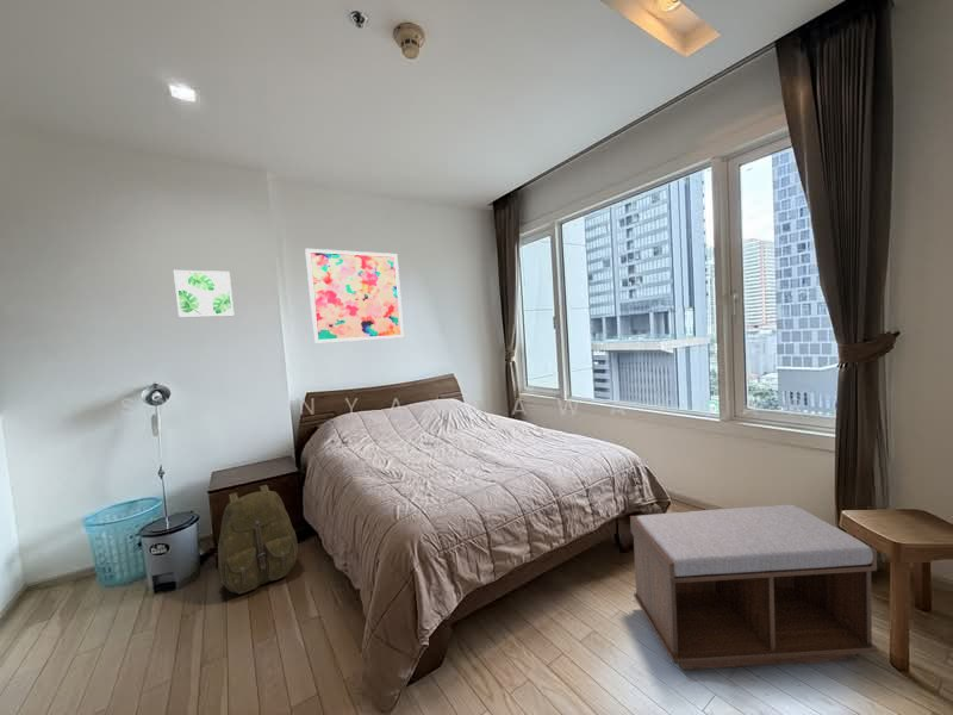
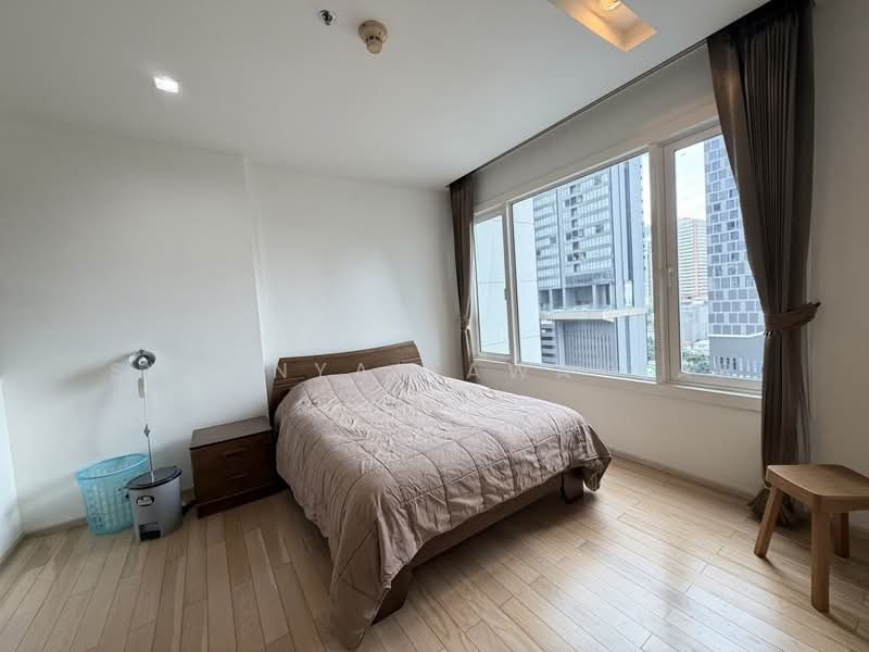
- wall art [304,248,405,344]
- wall art [173,269,235,318]
- bench [629,504,879,671]
- backpack [217,484,299,595]
